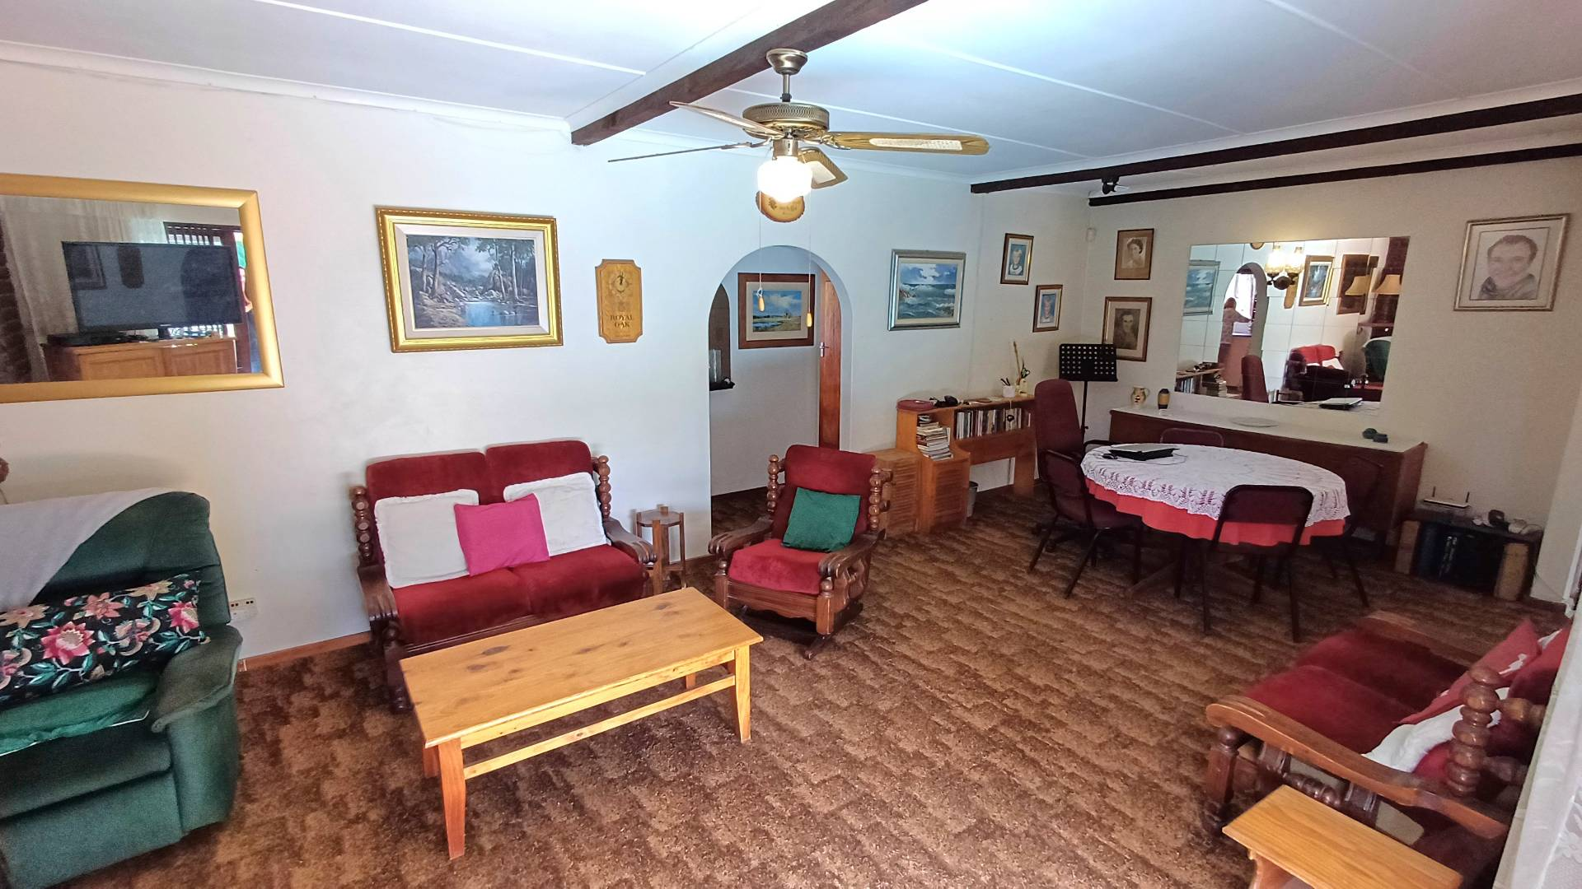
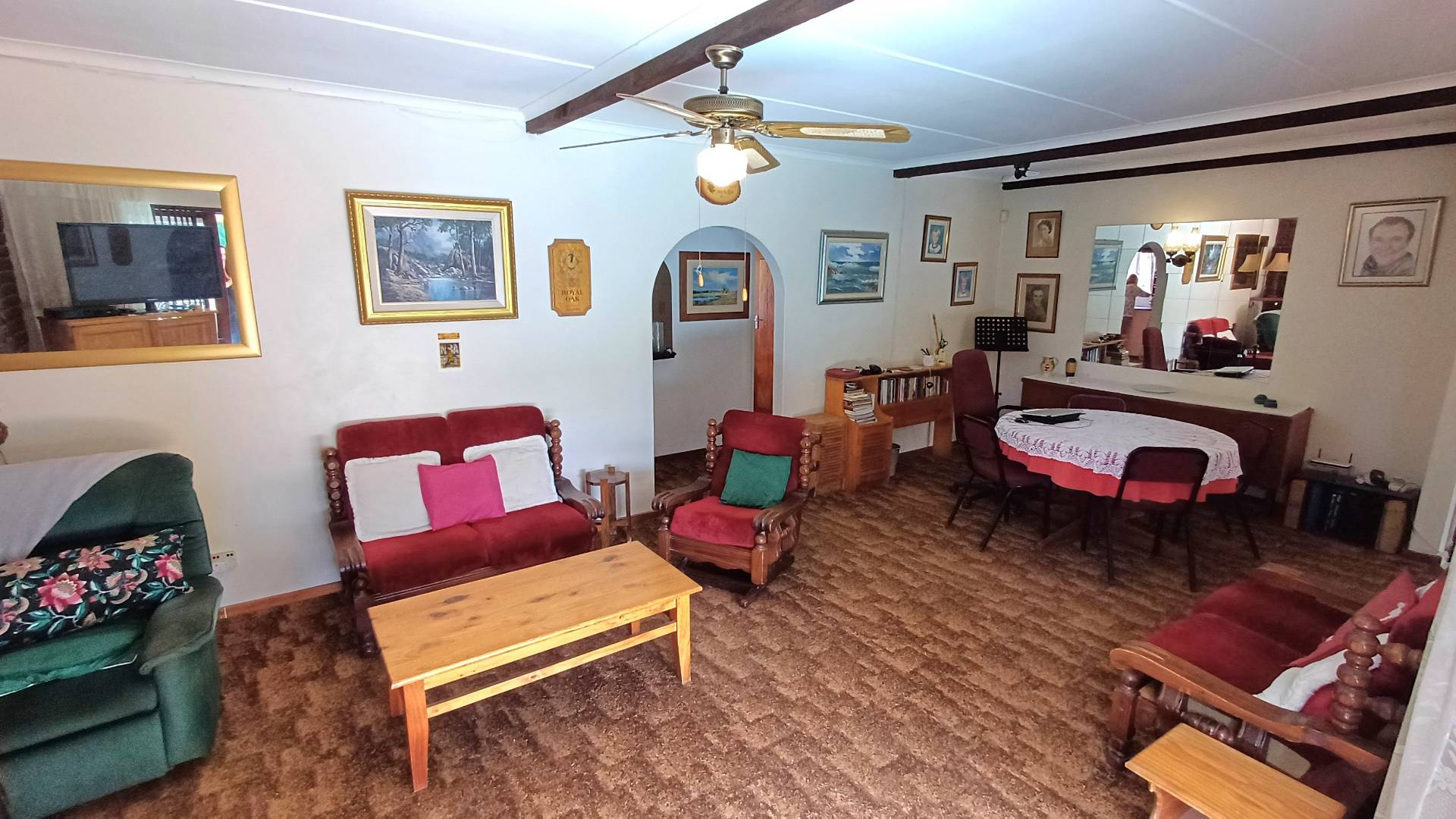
+ trading card display case [435,331,464,372]
